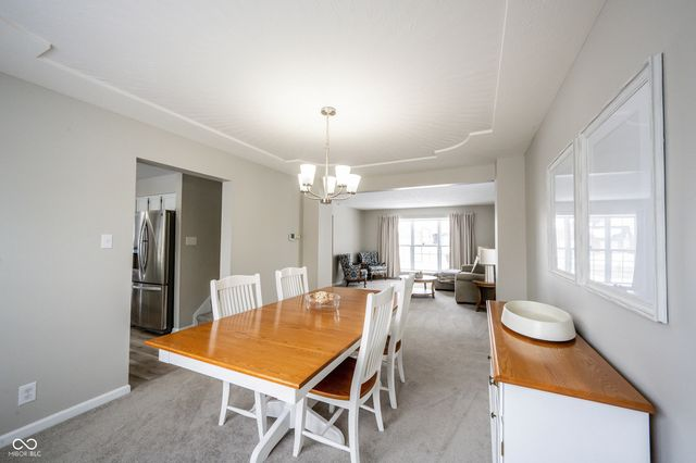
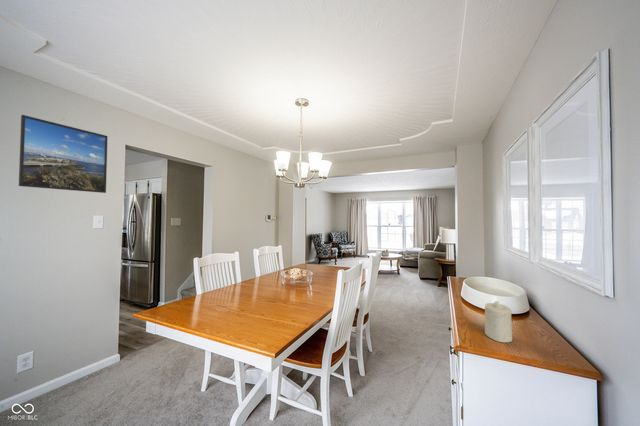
+ candle [484,300,513,343]
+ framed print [18,114,108,194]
